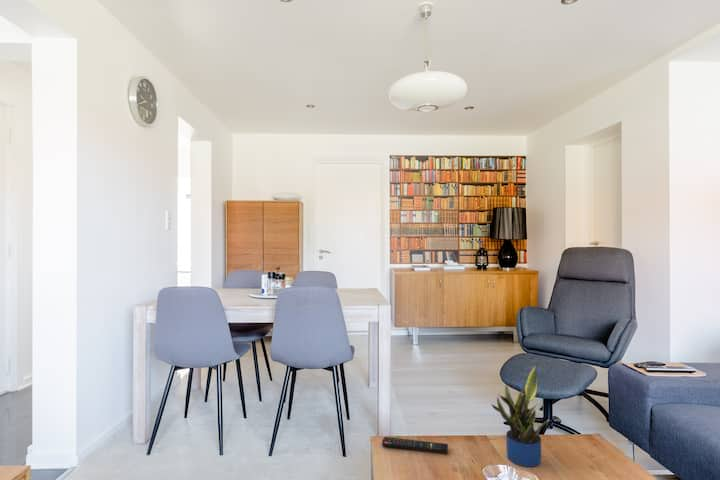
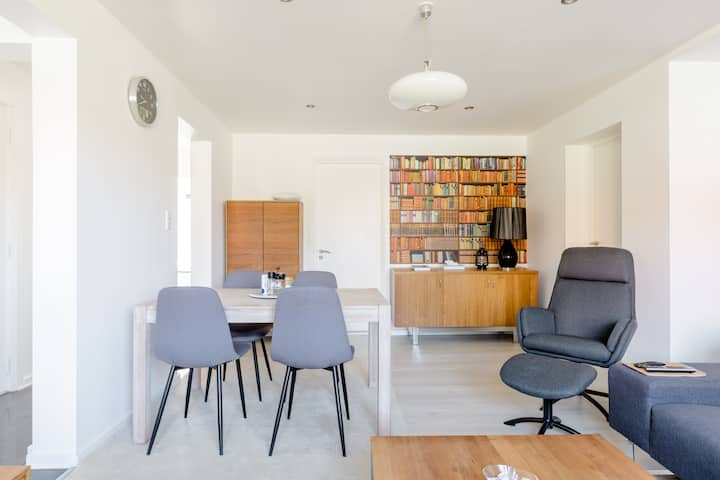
- remote control [381,436,449,454]
- potted plant [490,363,553,468]
